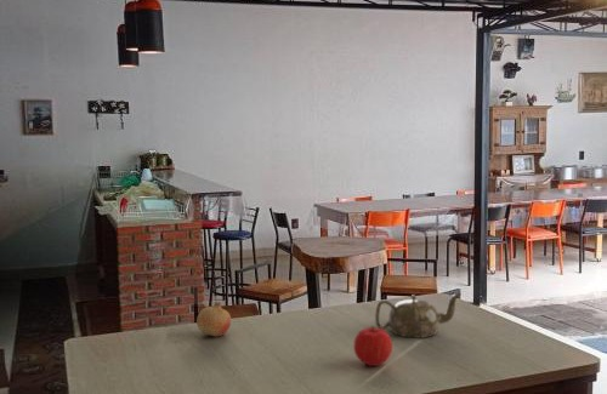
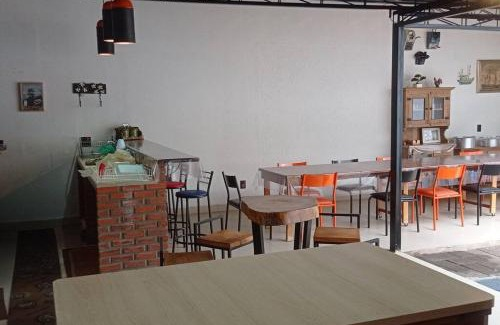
- fruit [352,325,393,367]
- fruit [195,301,232,338]
- teapot [374,292,463,339]
